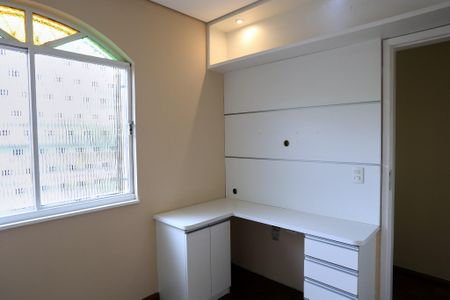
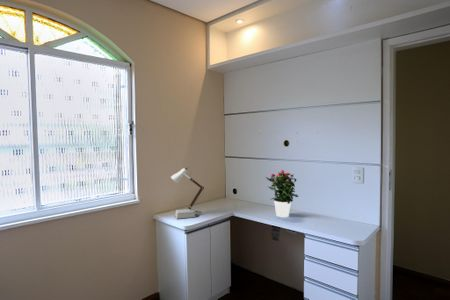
+ desk lamp [170,167,205,220]
+ potted flower [265,169,300,218]
